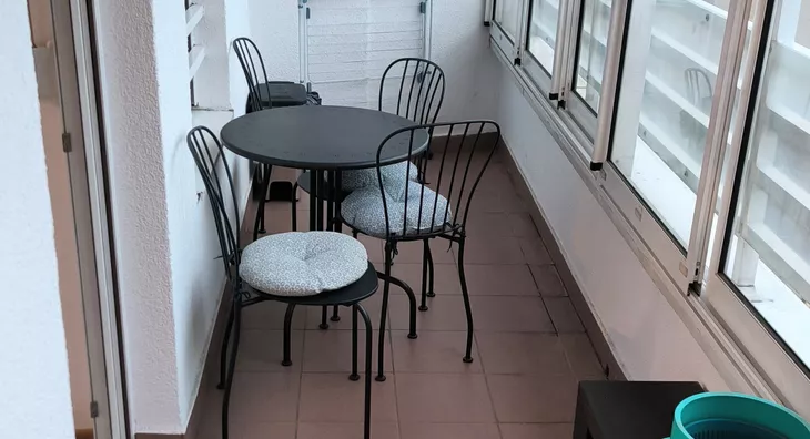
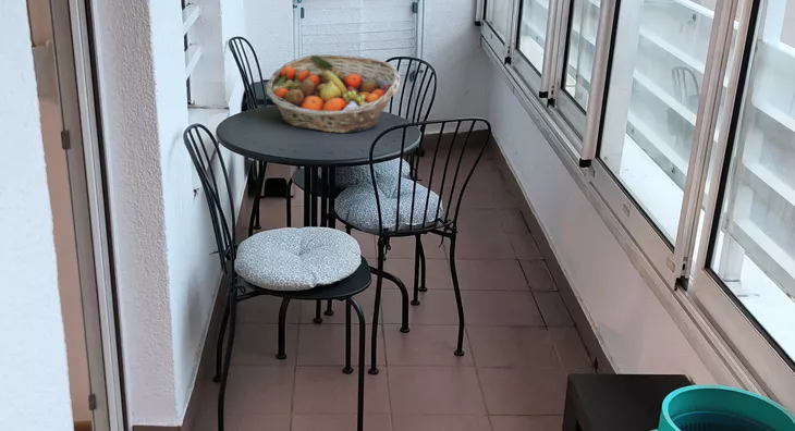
+ fruit basket [265,53,401,134]
